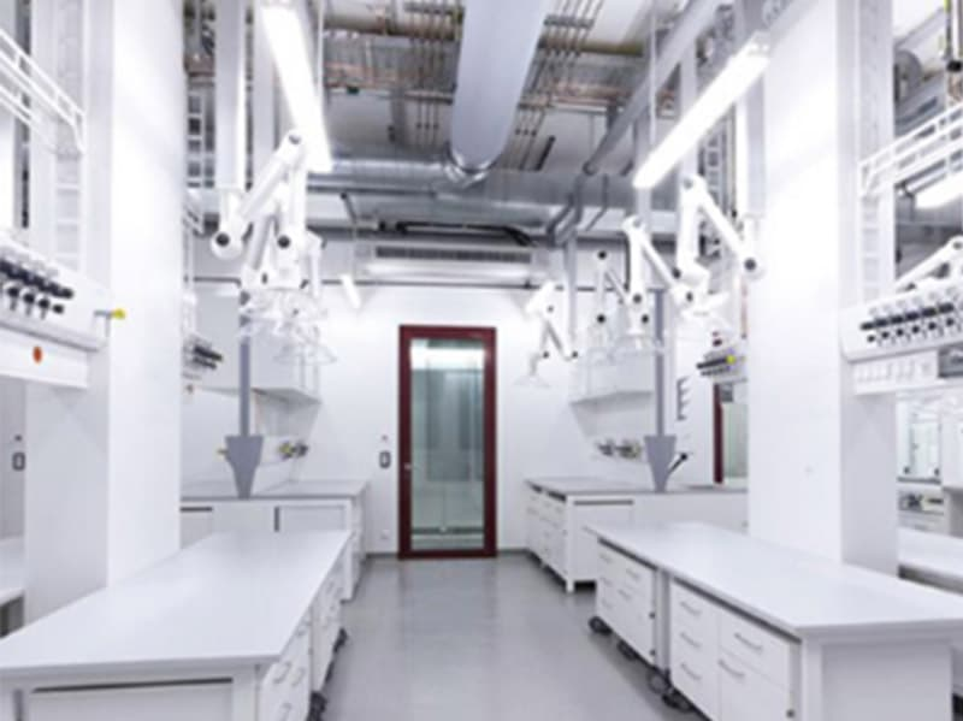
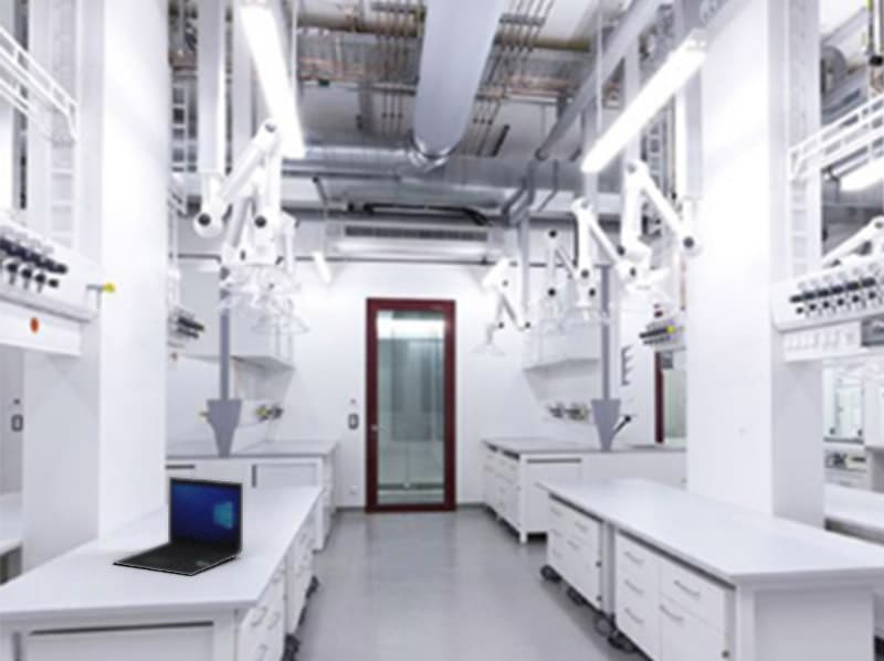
+ laptop [112,476,244,577]
